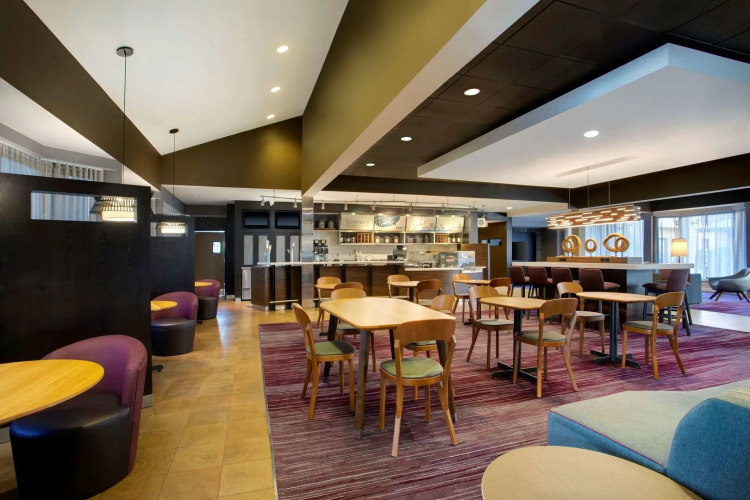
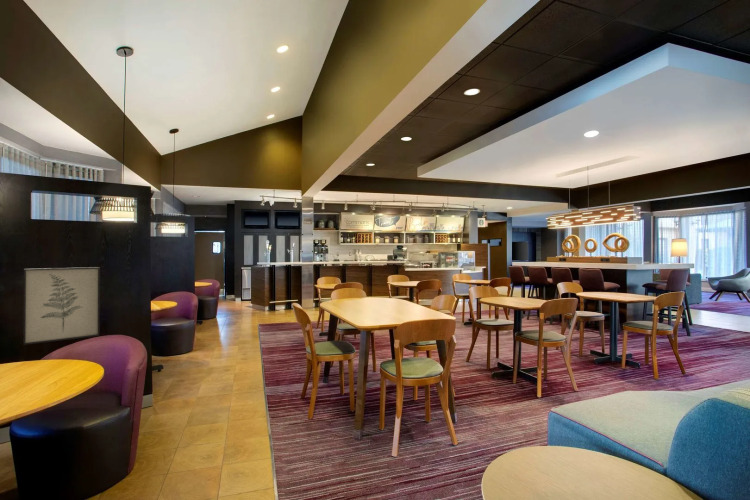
+ wall art [23,266,101,346]
